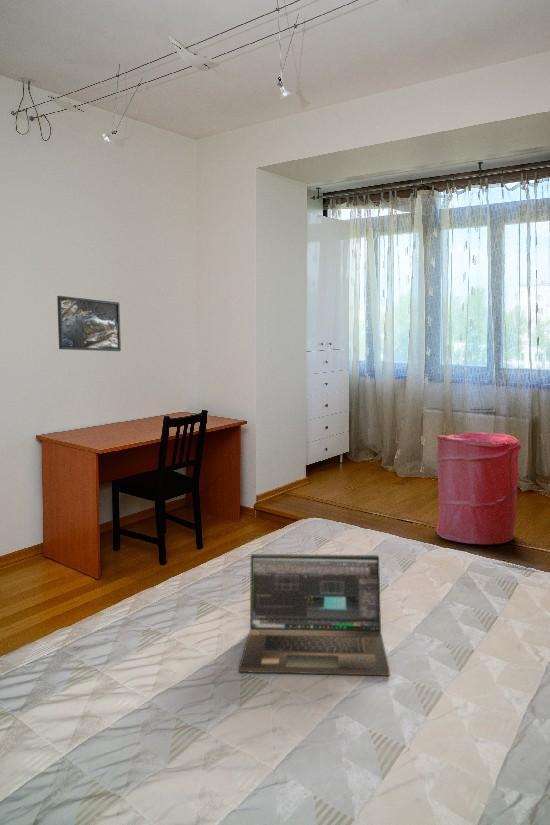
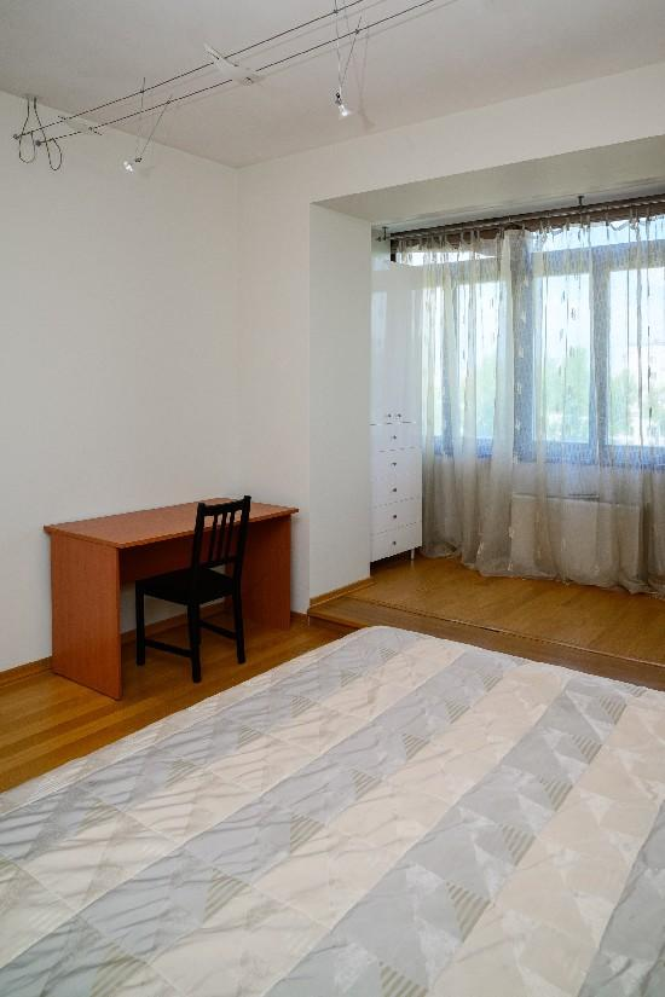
- laundry hamper [435,432,522,545]
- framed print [56,295,122,352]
- laptop [238,553,391,677]
